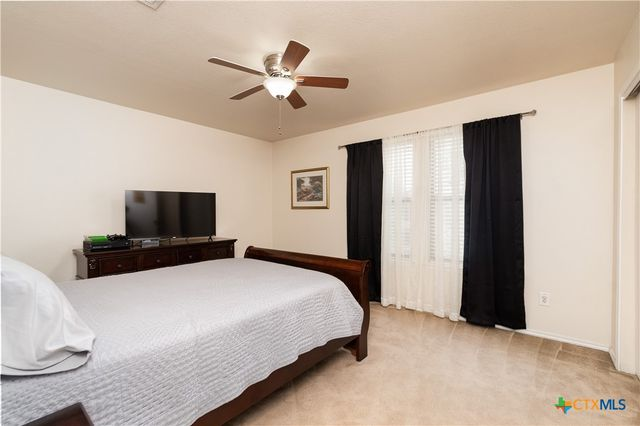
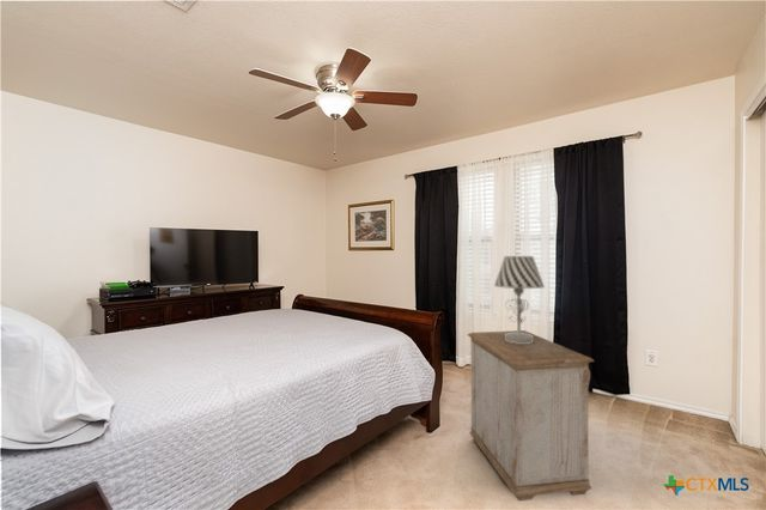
+ table lamp [493,255,546,344]
+ nightstand [467,329,595,502]
